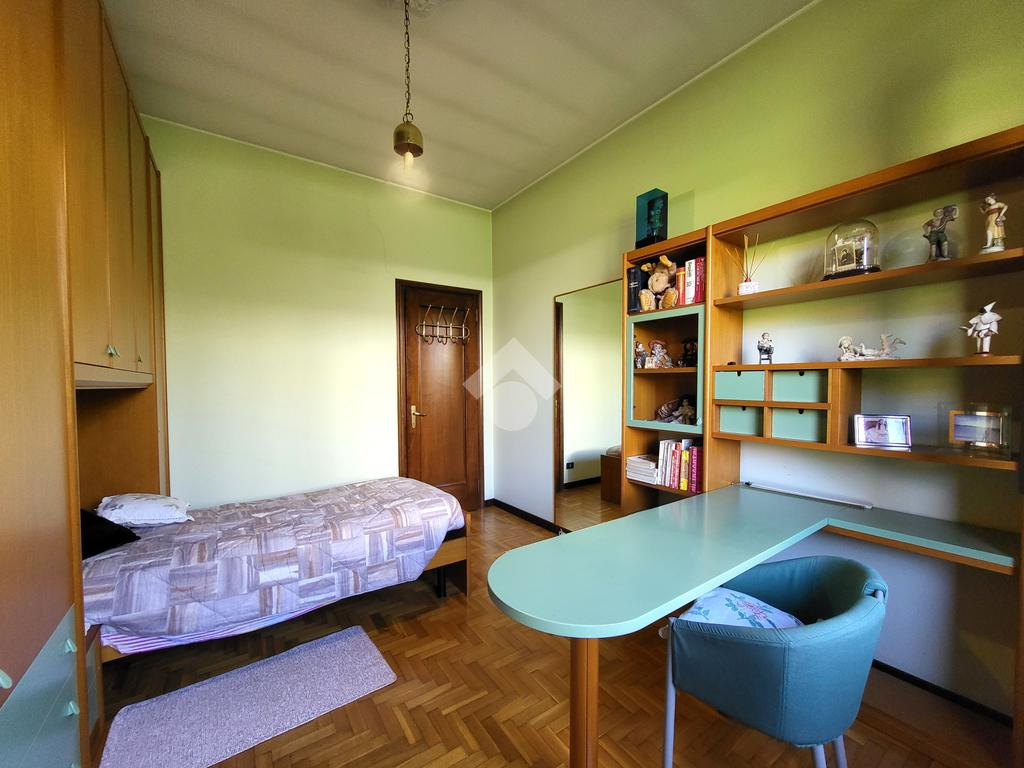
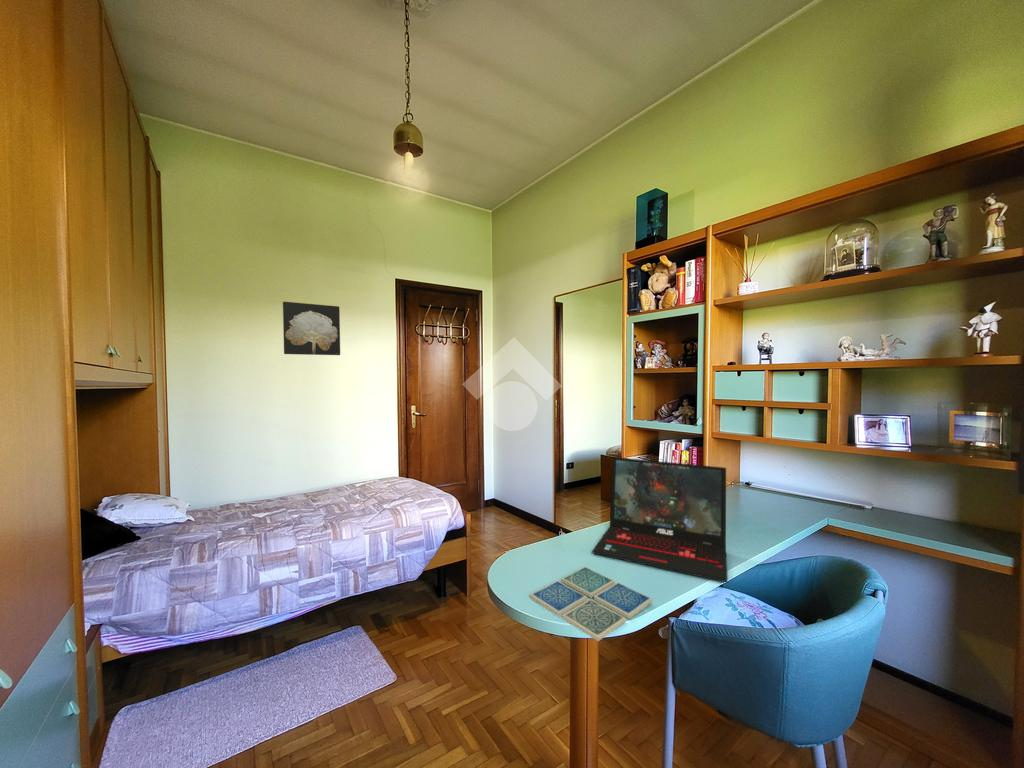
+ drink coaster [529,566,653,642]
+ wall art [282,301,341,356]
+ laptop [591,456,729,583]
